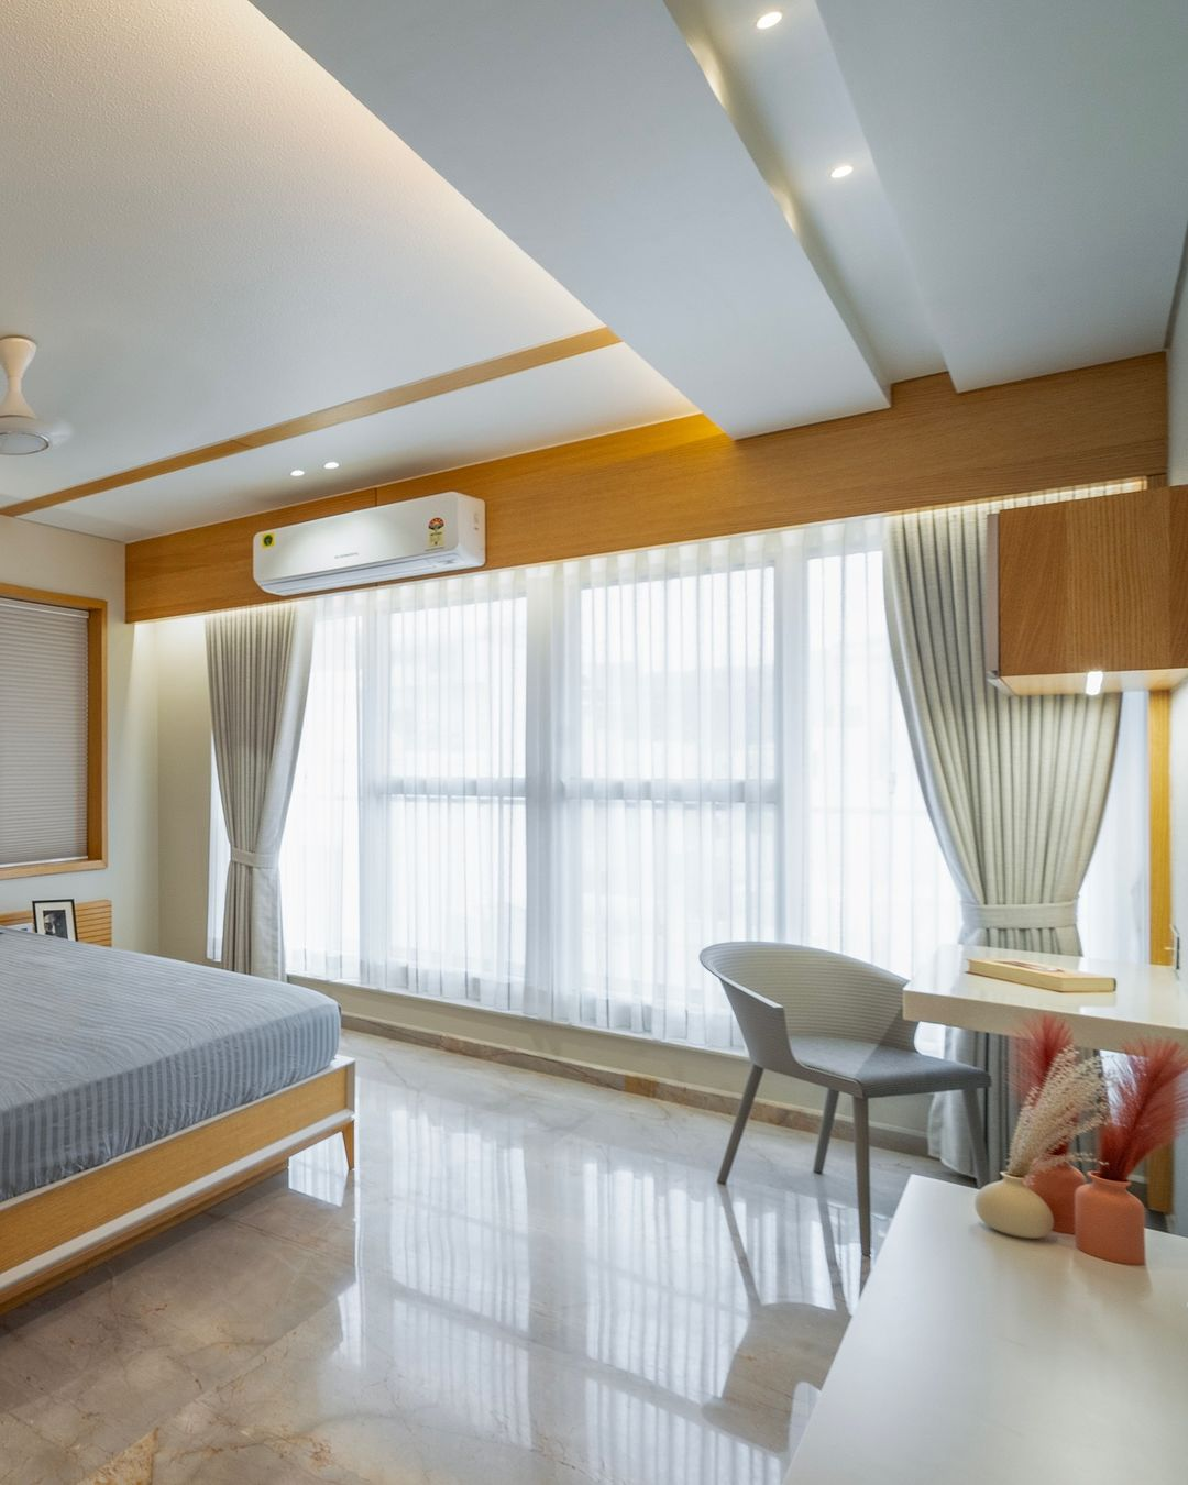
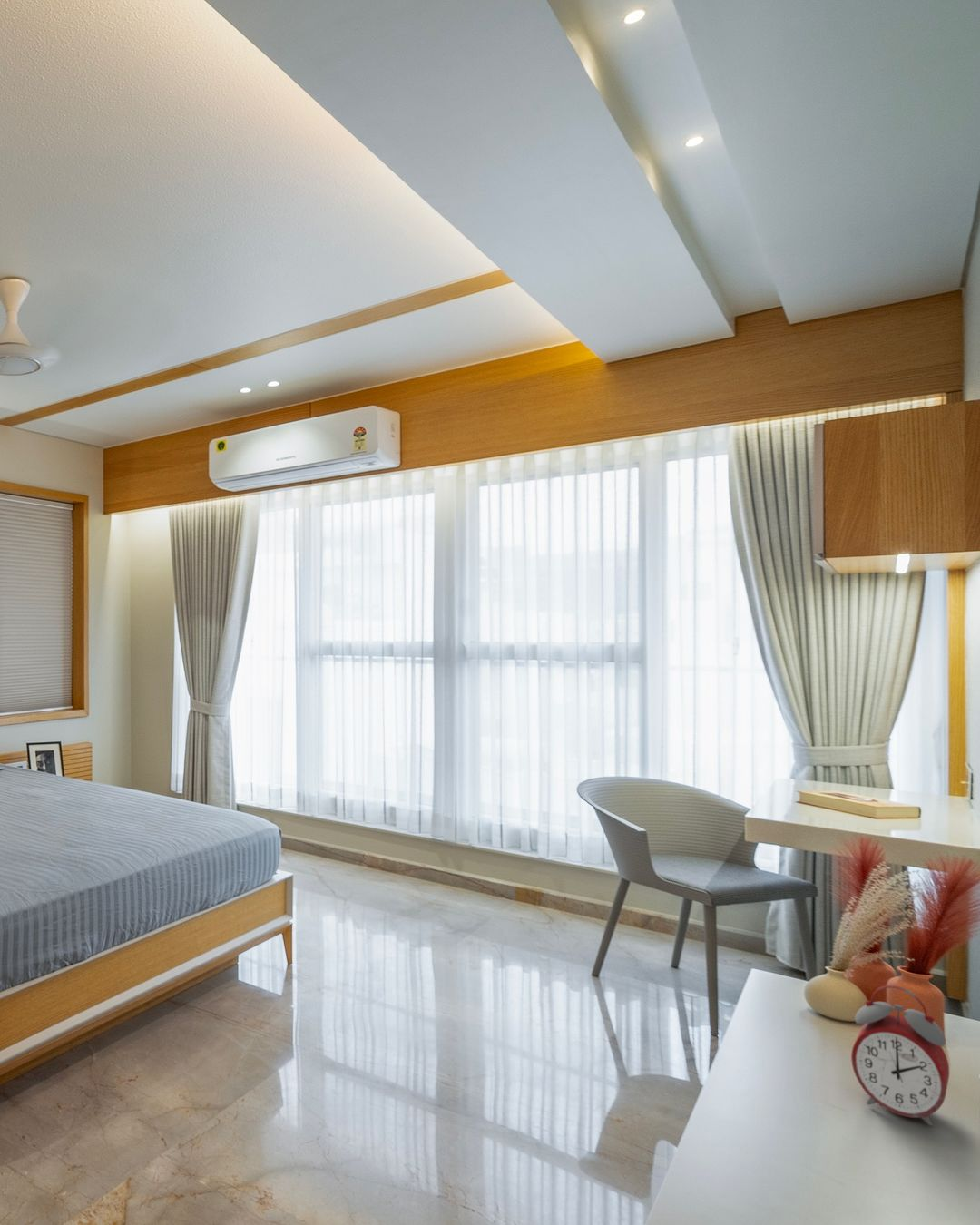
+ alarm clock [850,985,950,1127]
